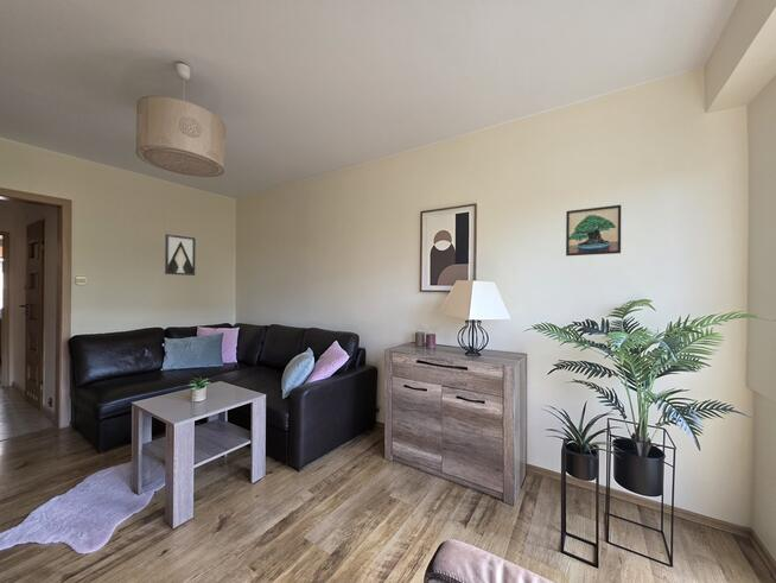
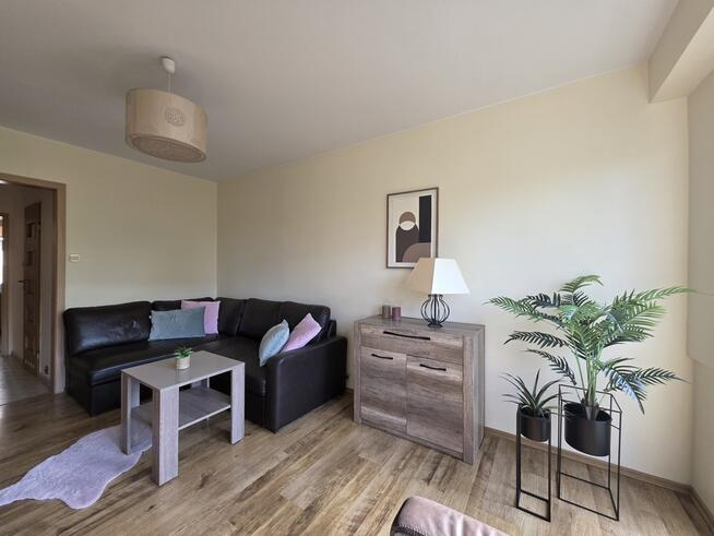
- wall art [164,233,197,277]
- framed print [565,204,623,256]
